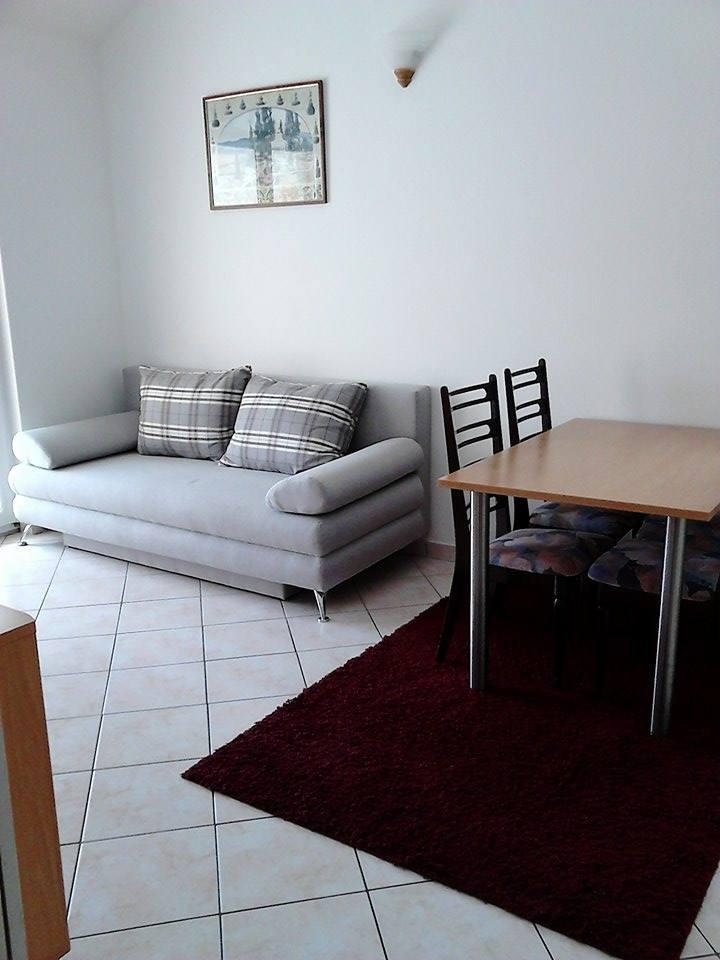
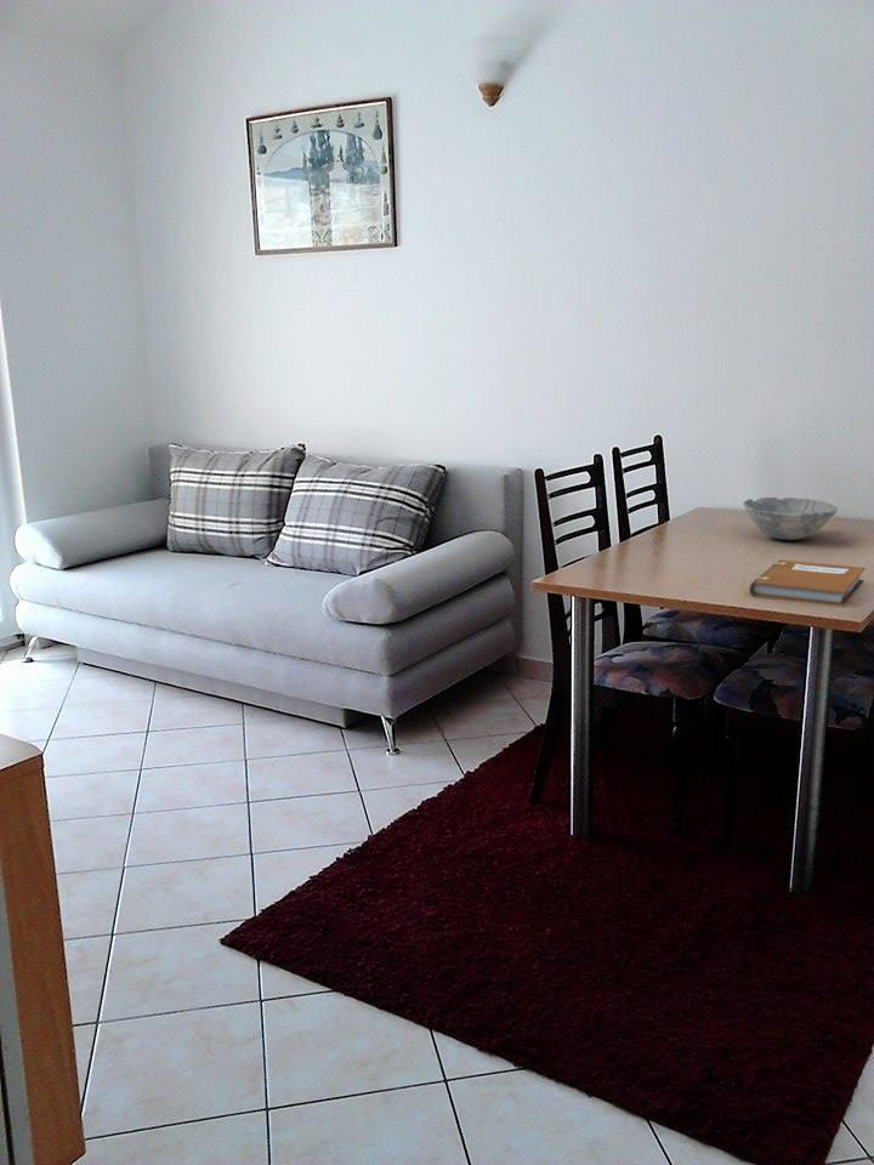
+ notebook [749,559,866,608]
+ bowl [742,496,839,541]
